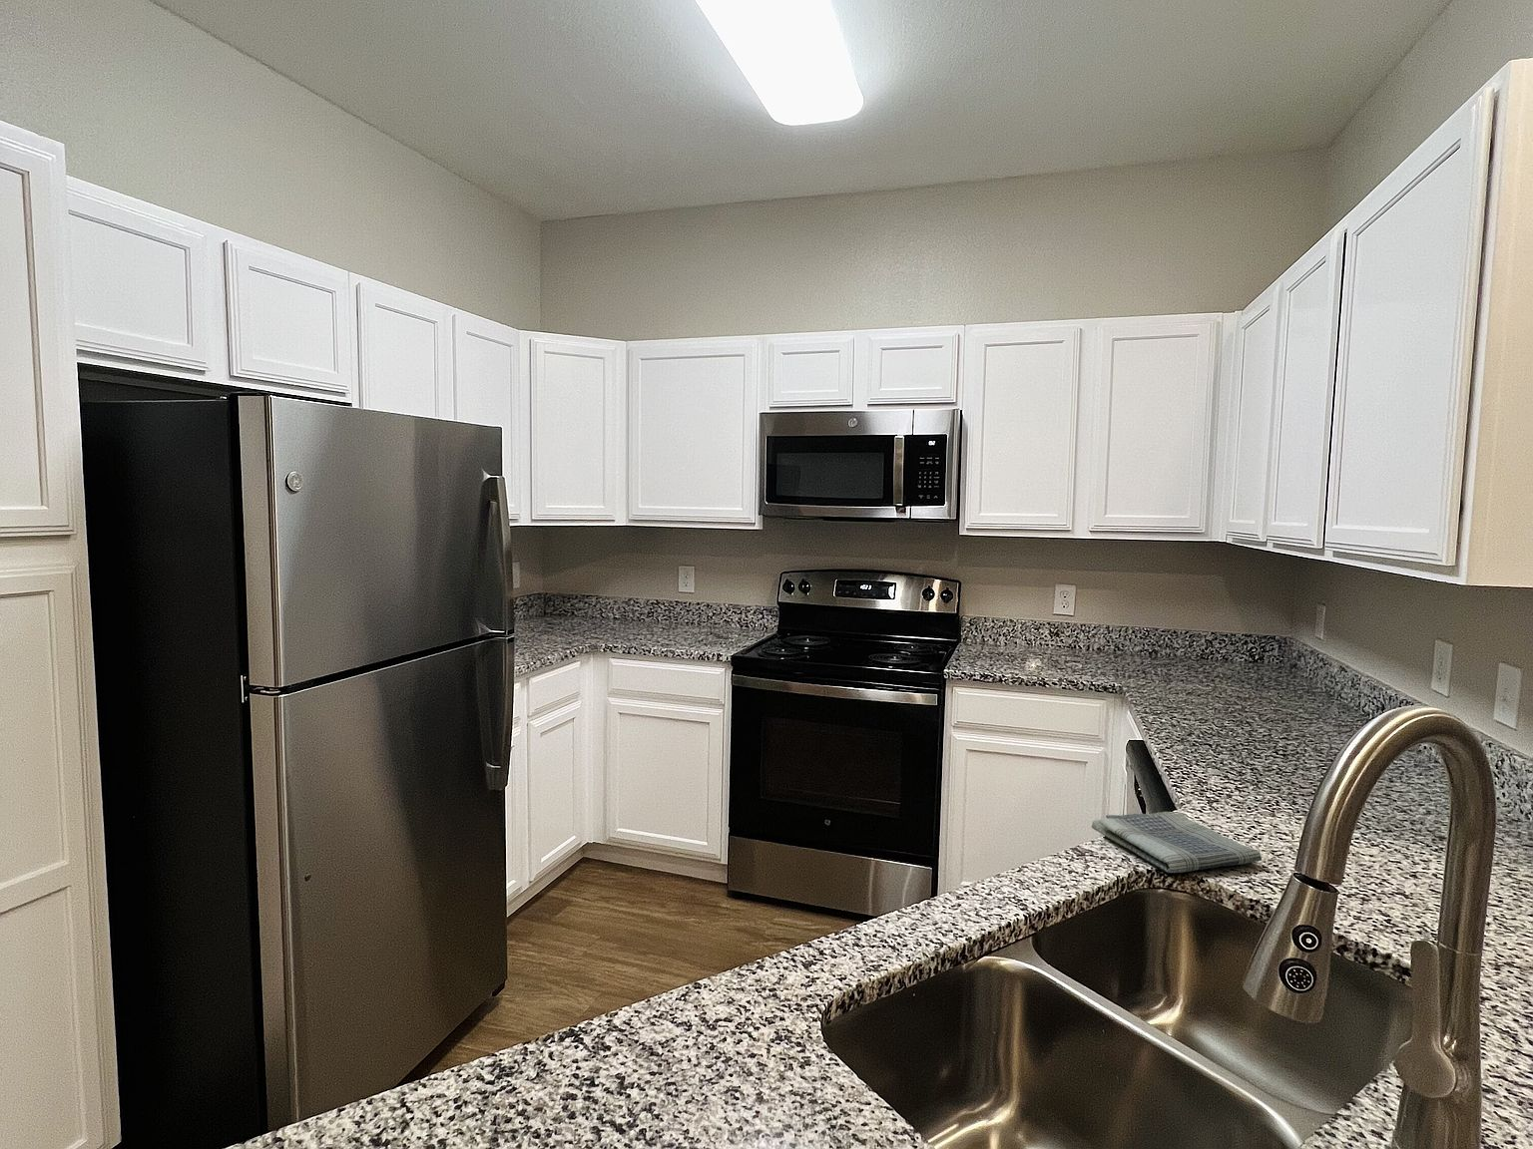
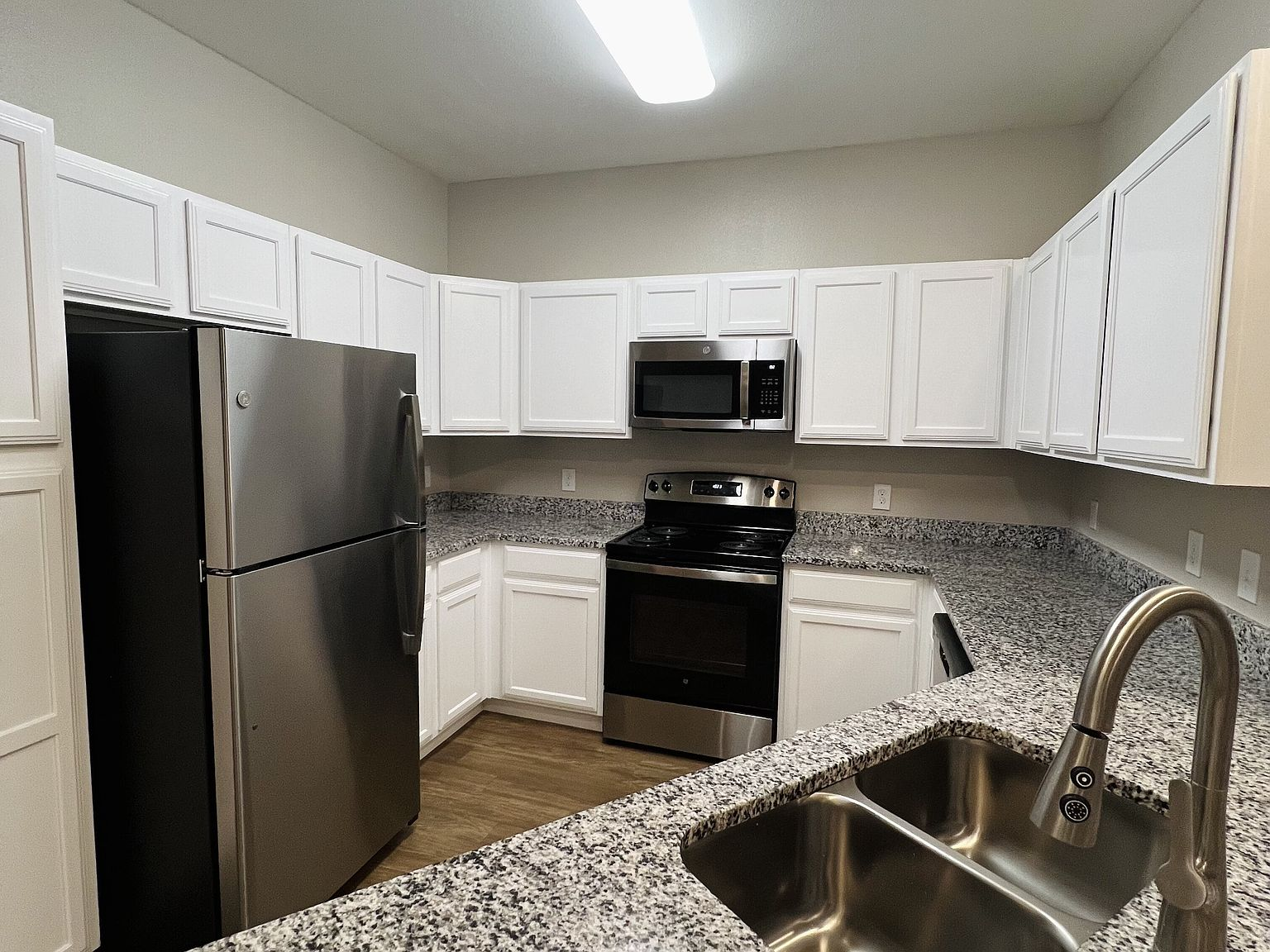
- dish towel [1091,811,1263,874]
